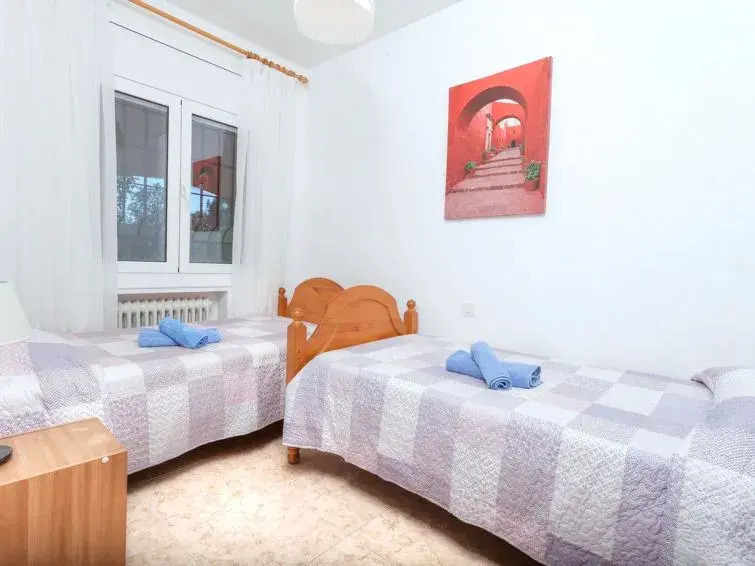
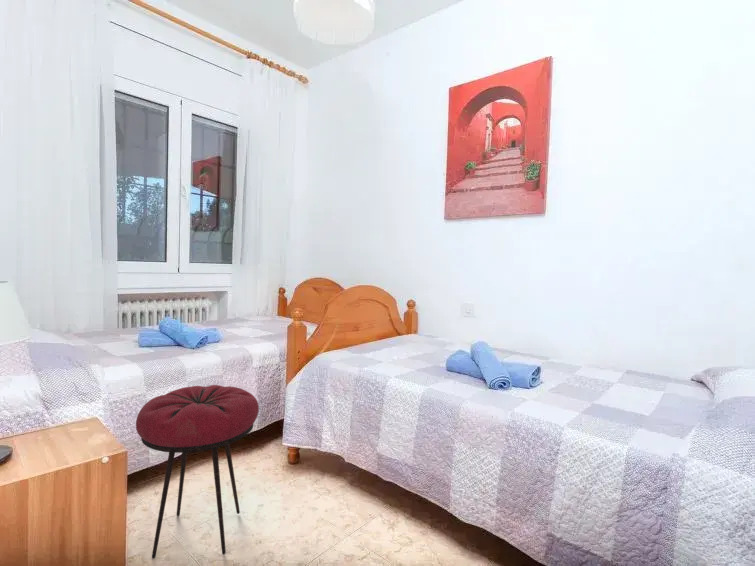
+ stool [135,384,260,559]
